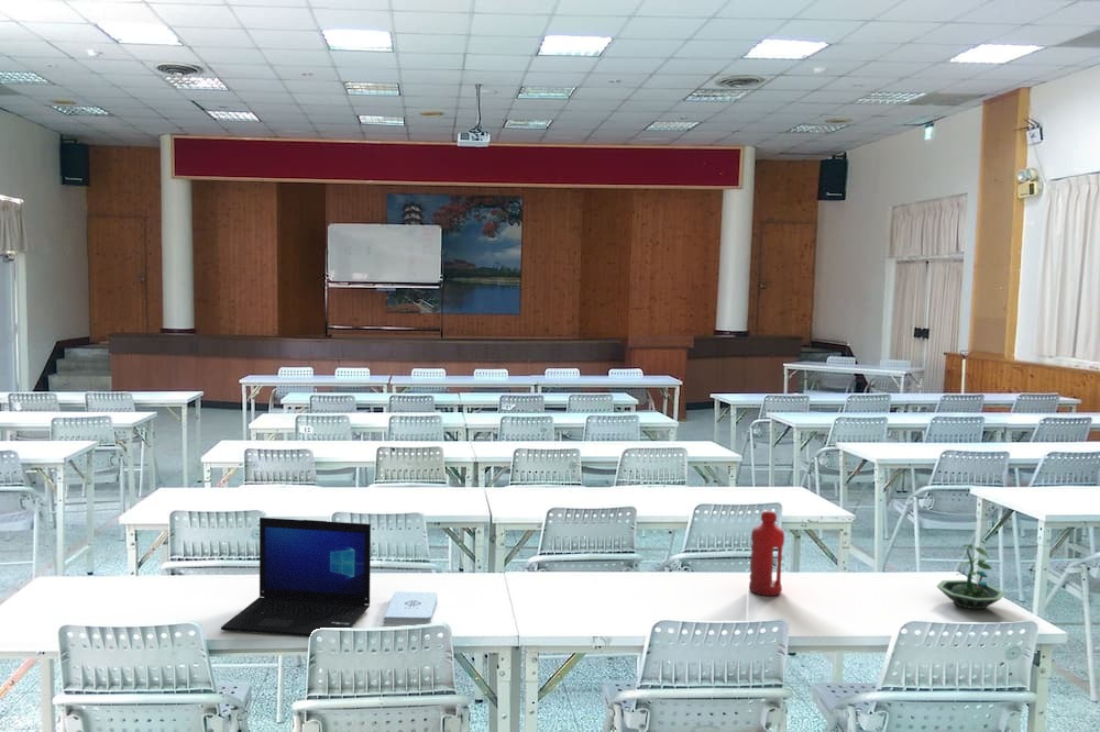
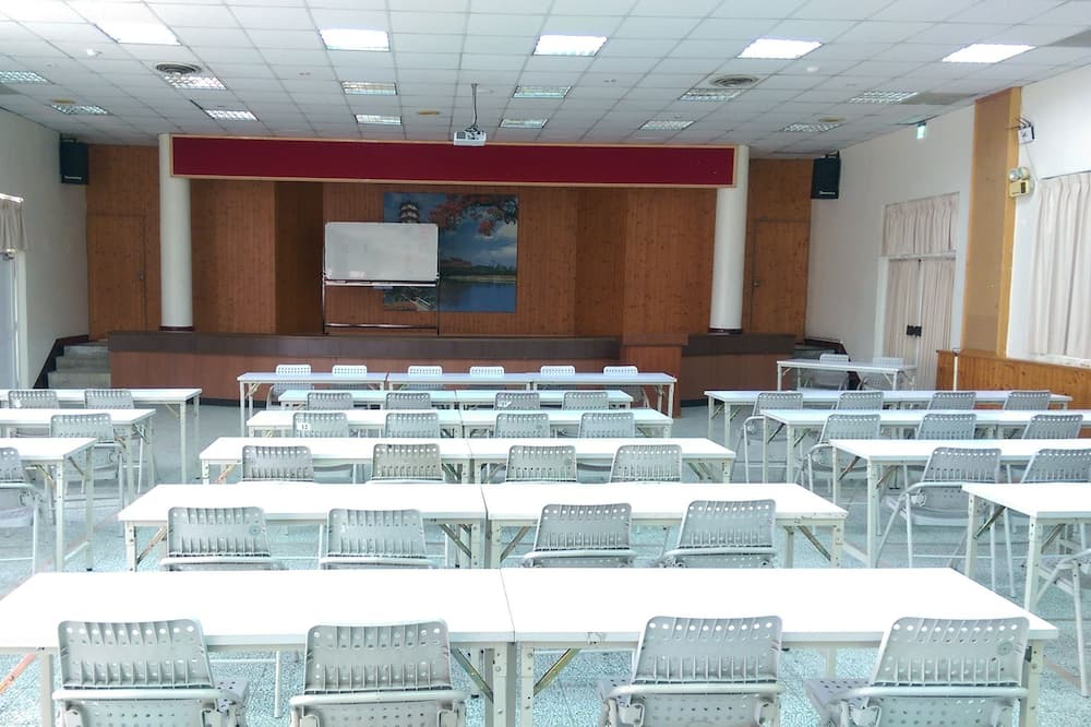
- laptop [220,517,372,637]
- terrarium [935,543,1007,610]
- water bottle [748,510,785,597]
- notepad [383,590,438,624]
